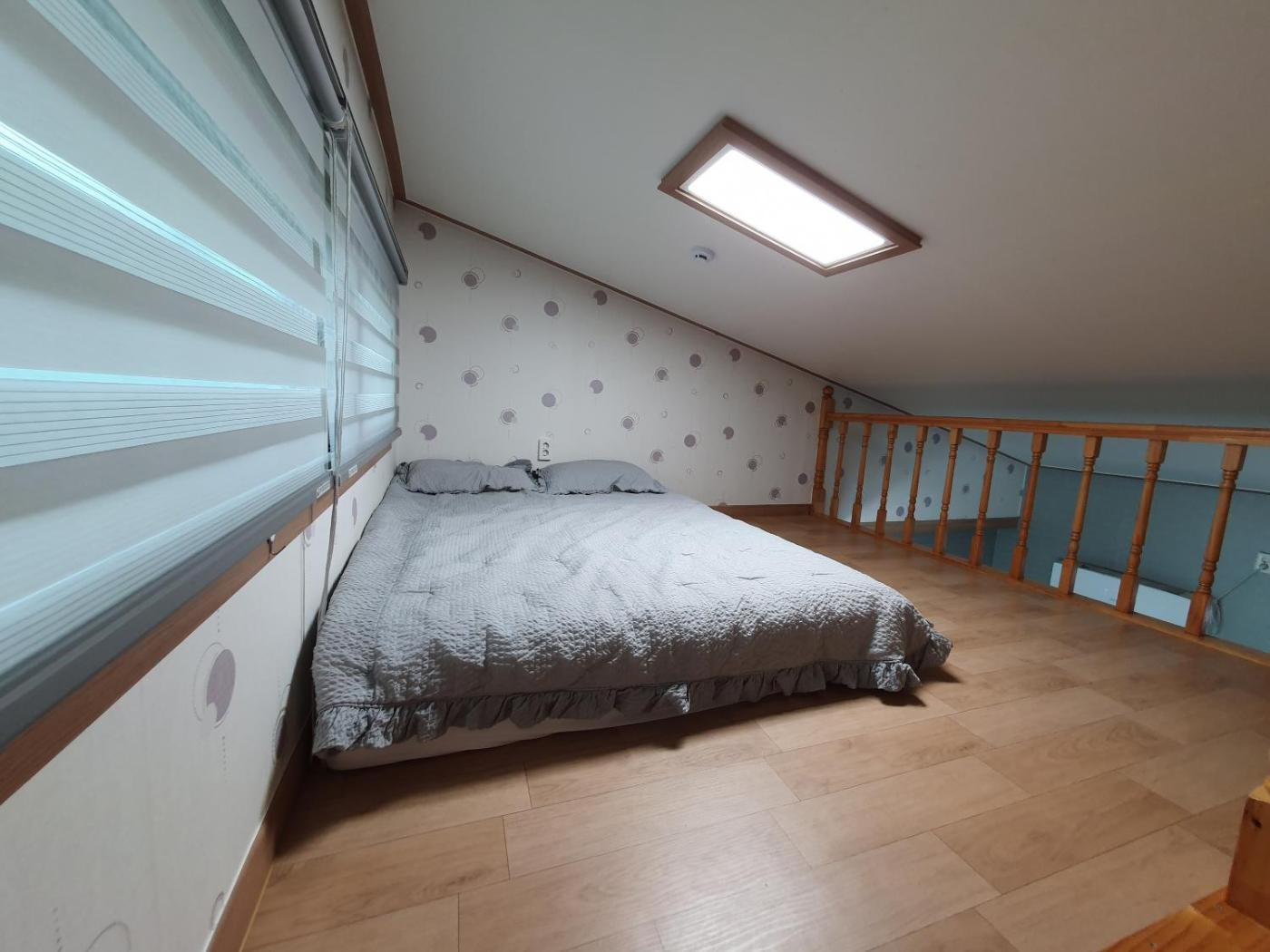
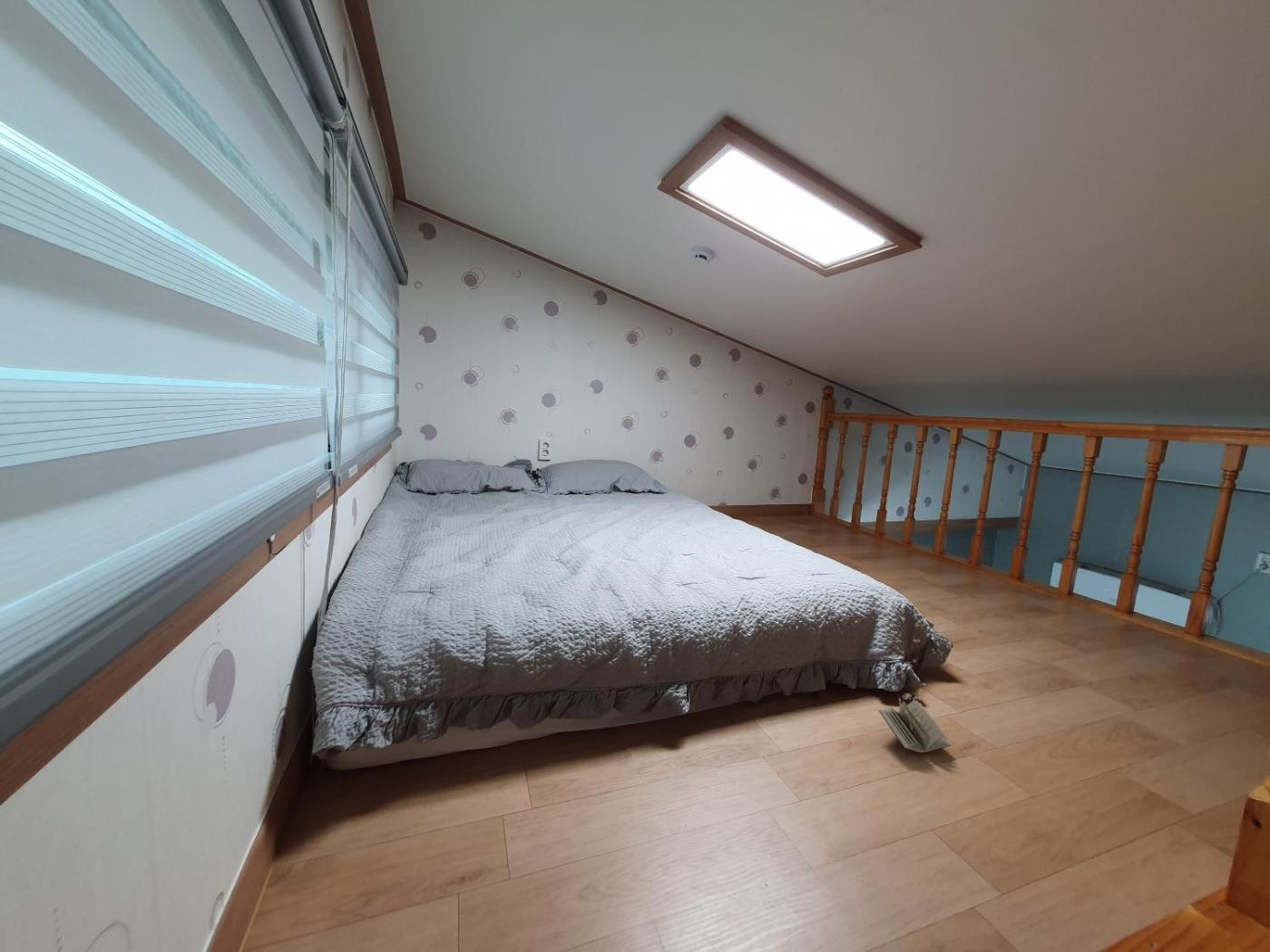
+ book [878,638,952,754]
